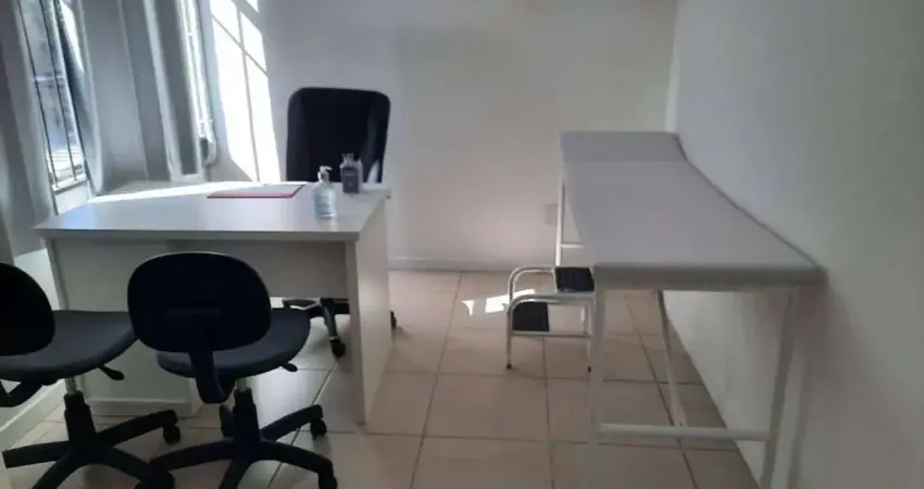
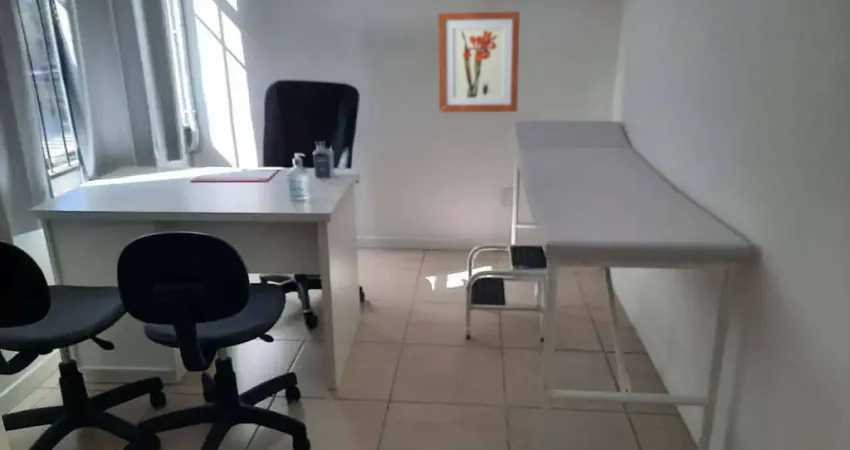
+ wall art [437,11,521,113]
